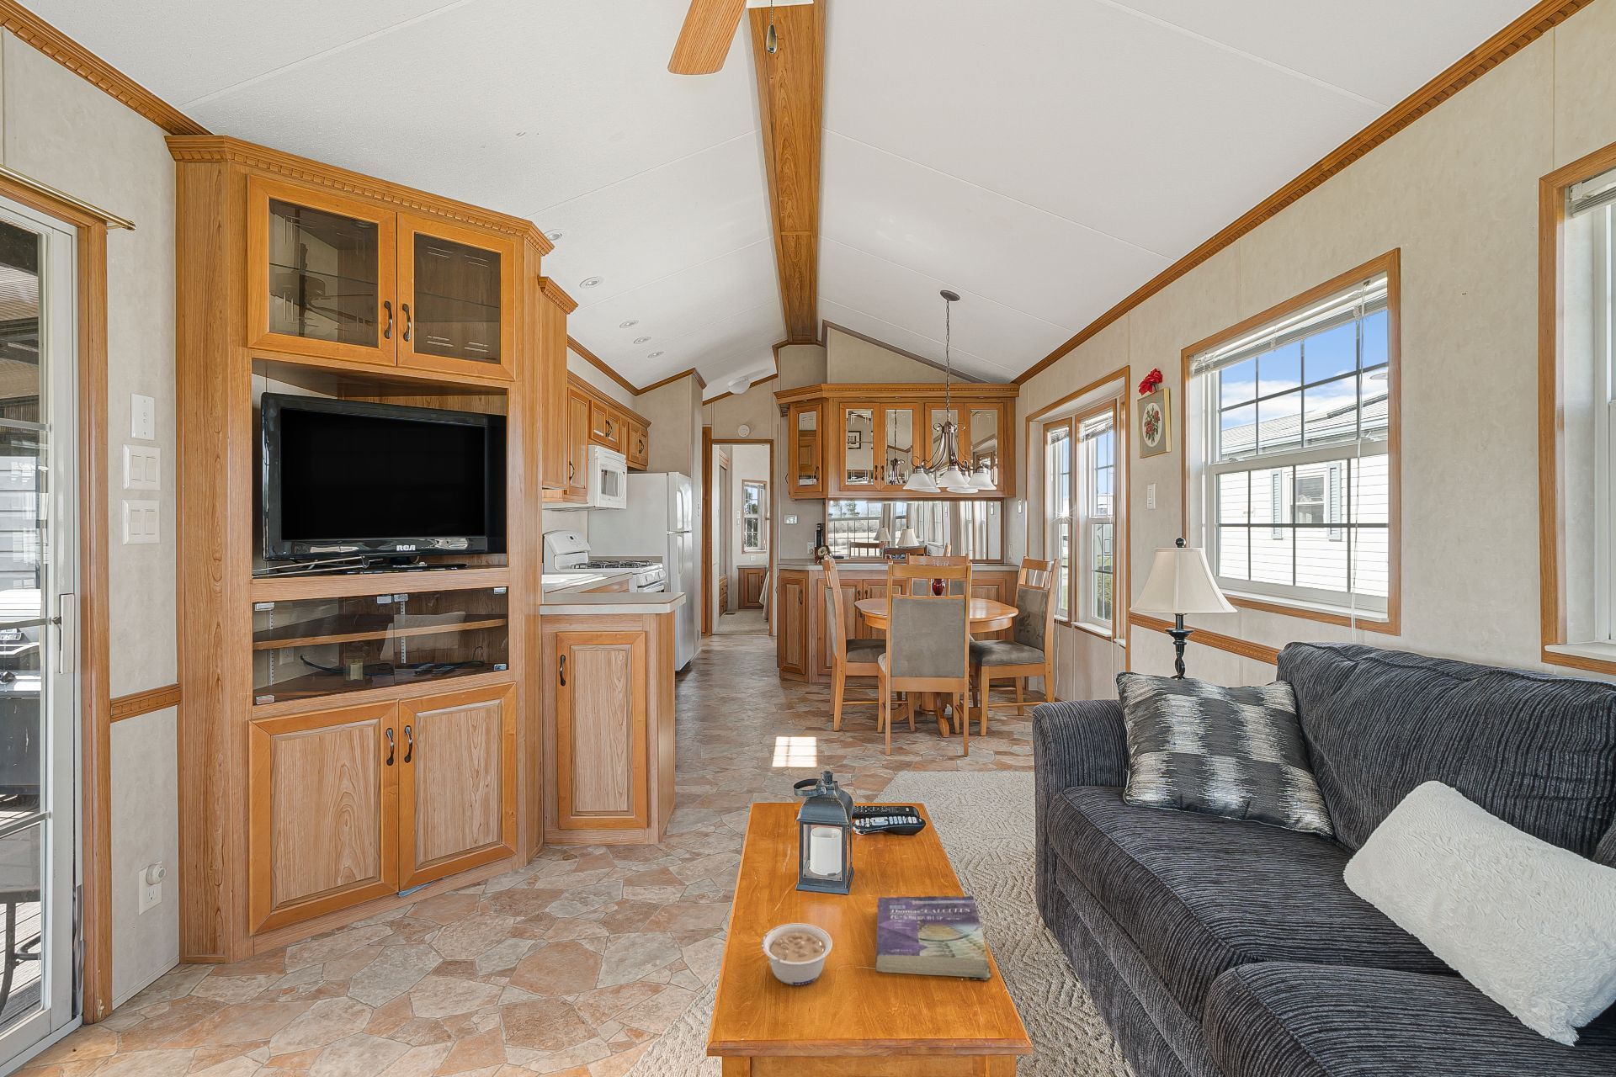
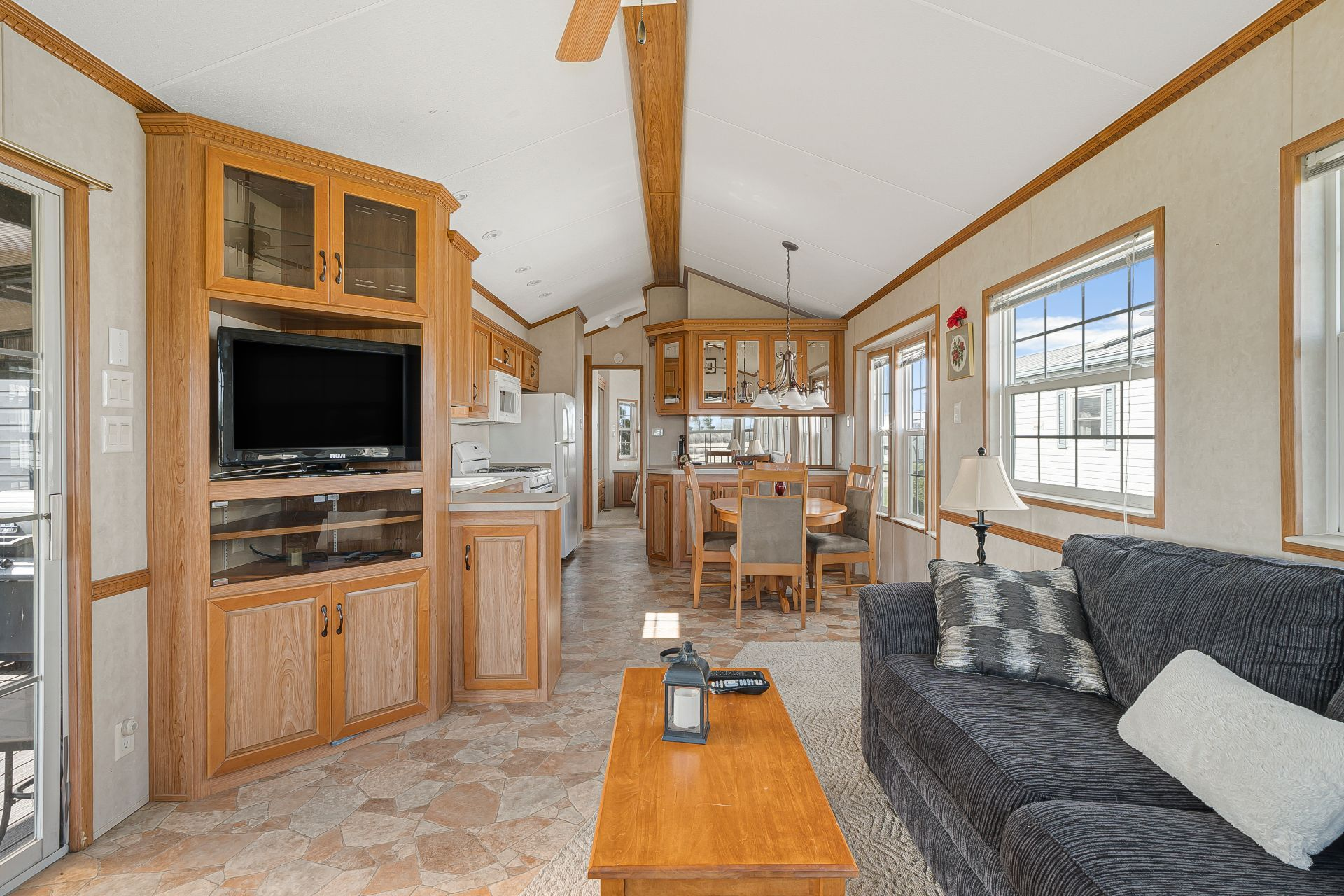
- legume [761,922,833,986]
- book [875,895,993,981]
